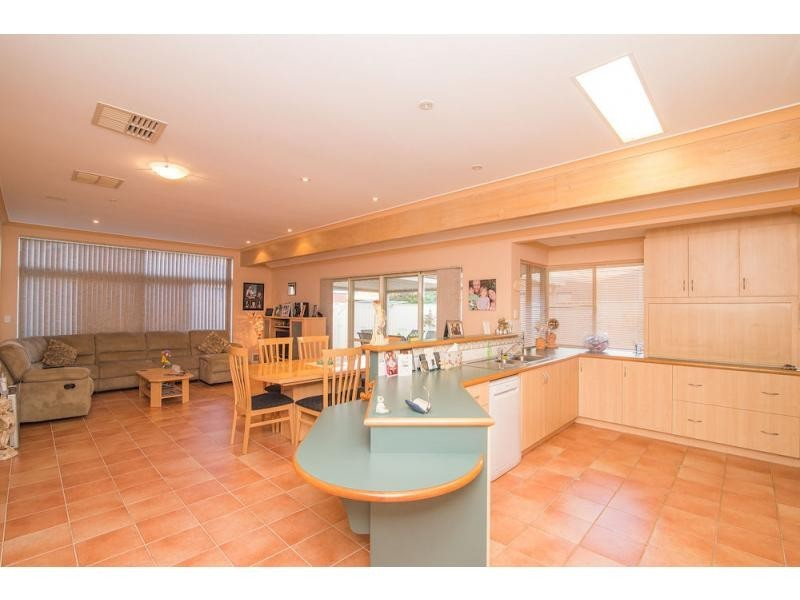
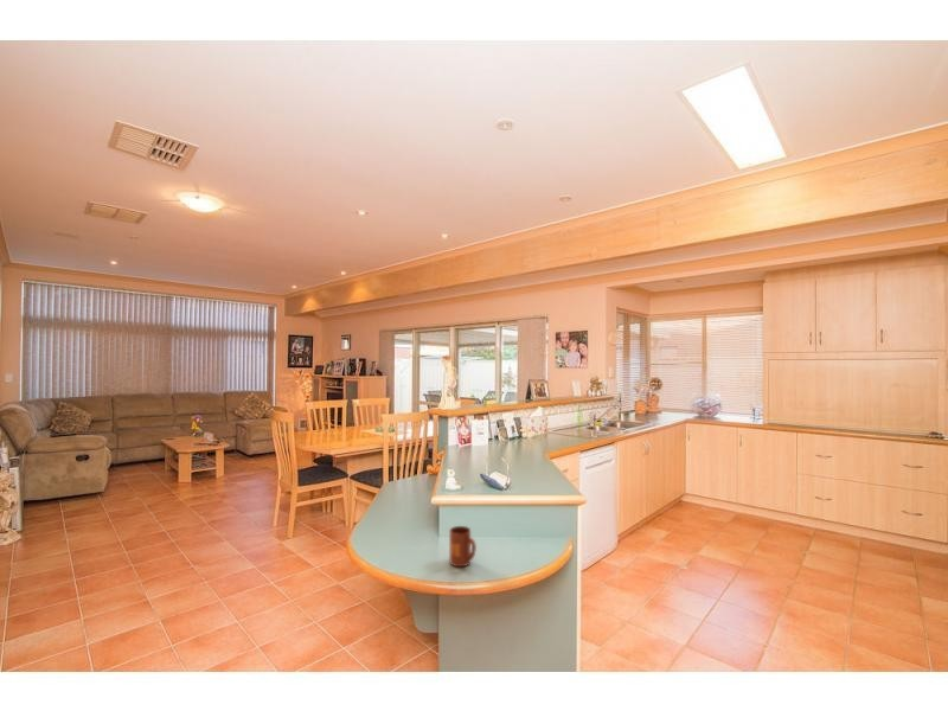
+ mug [448,525,478,568]
